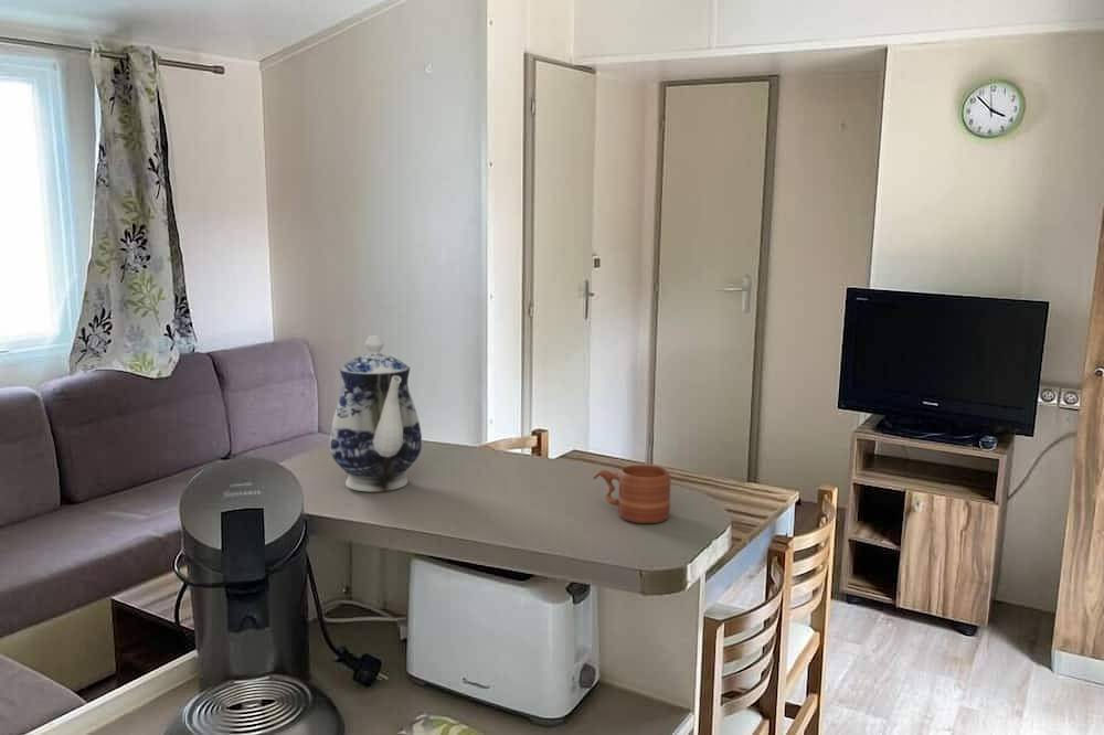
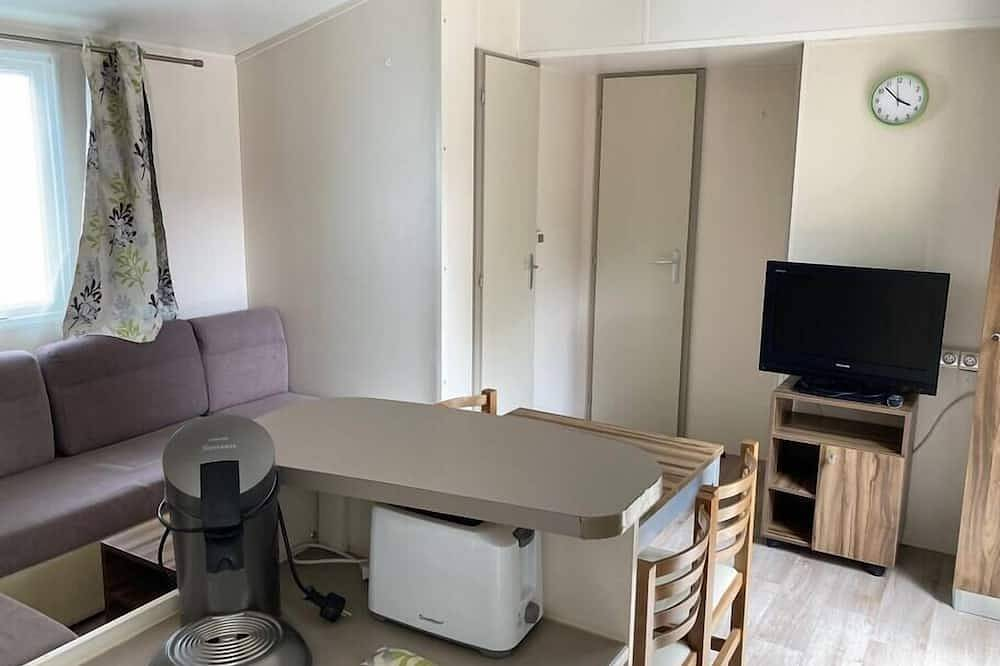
- teapot [329,334,423,492]
- mug [592,464,671,524]
